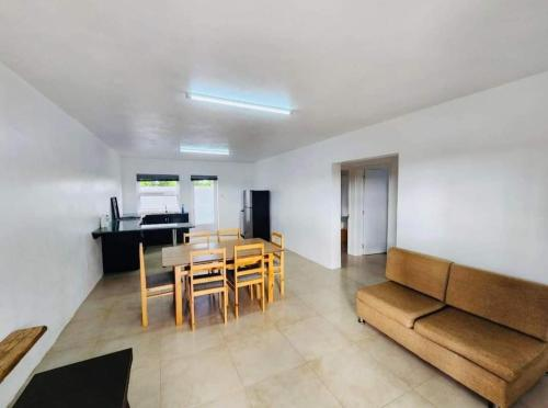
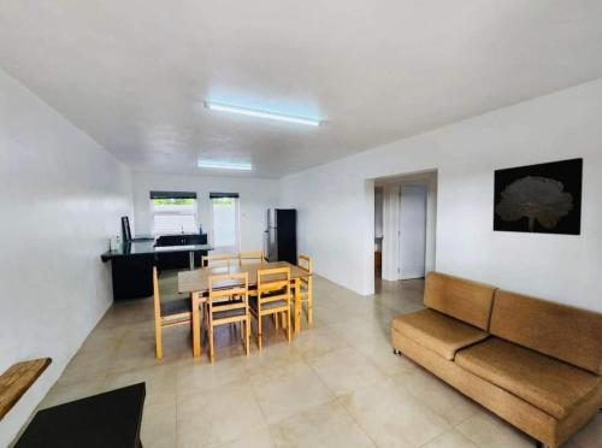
+ wall art [491,157,584,236]
